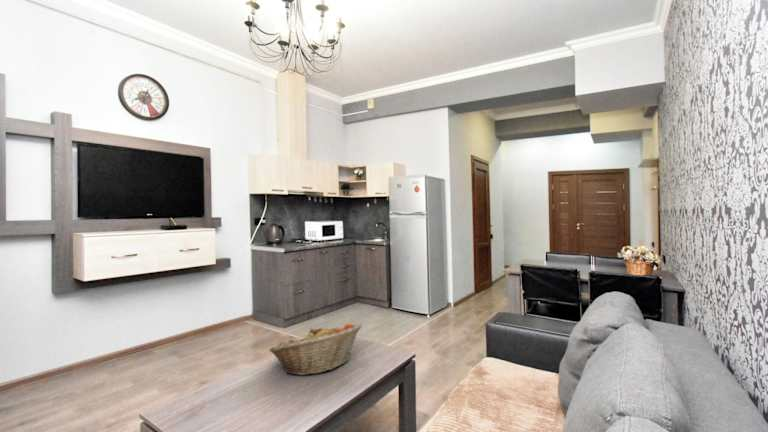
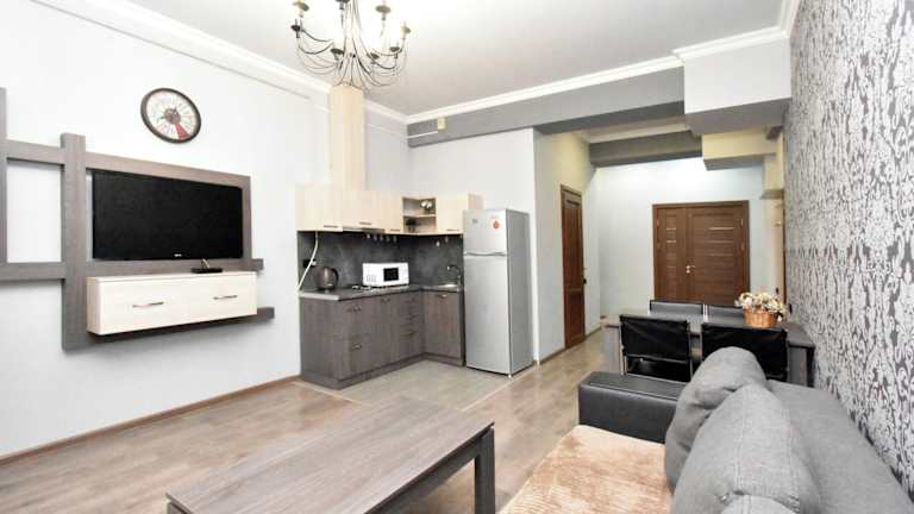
- fruit basket [268,322,363,376]
